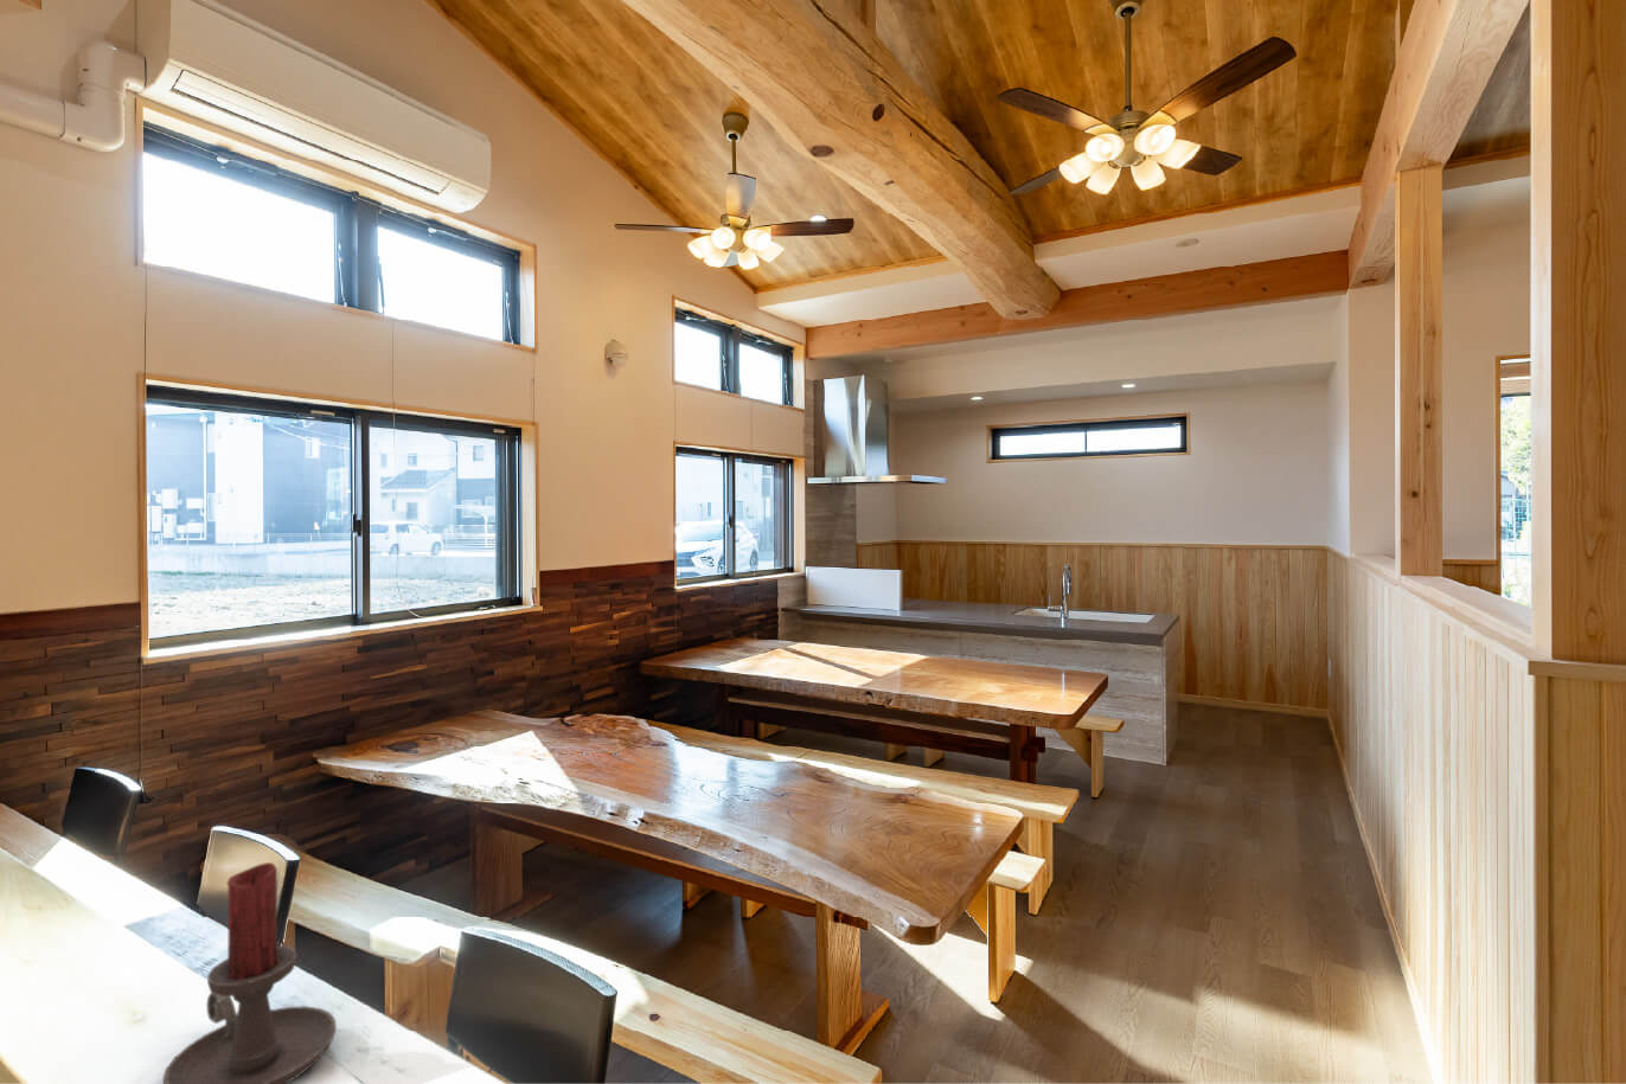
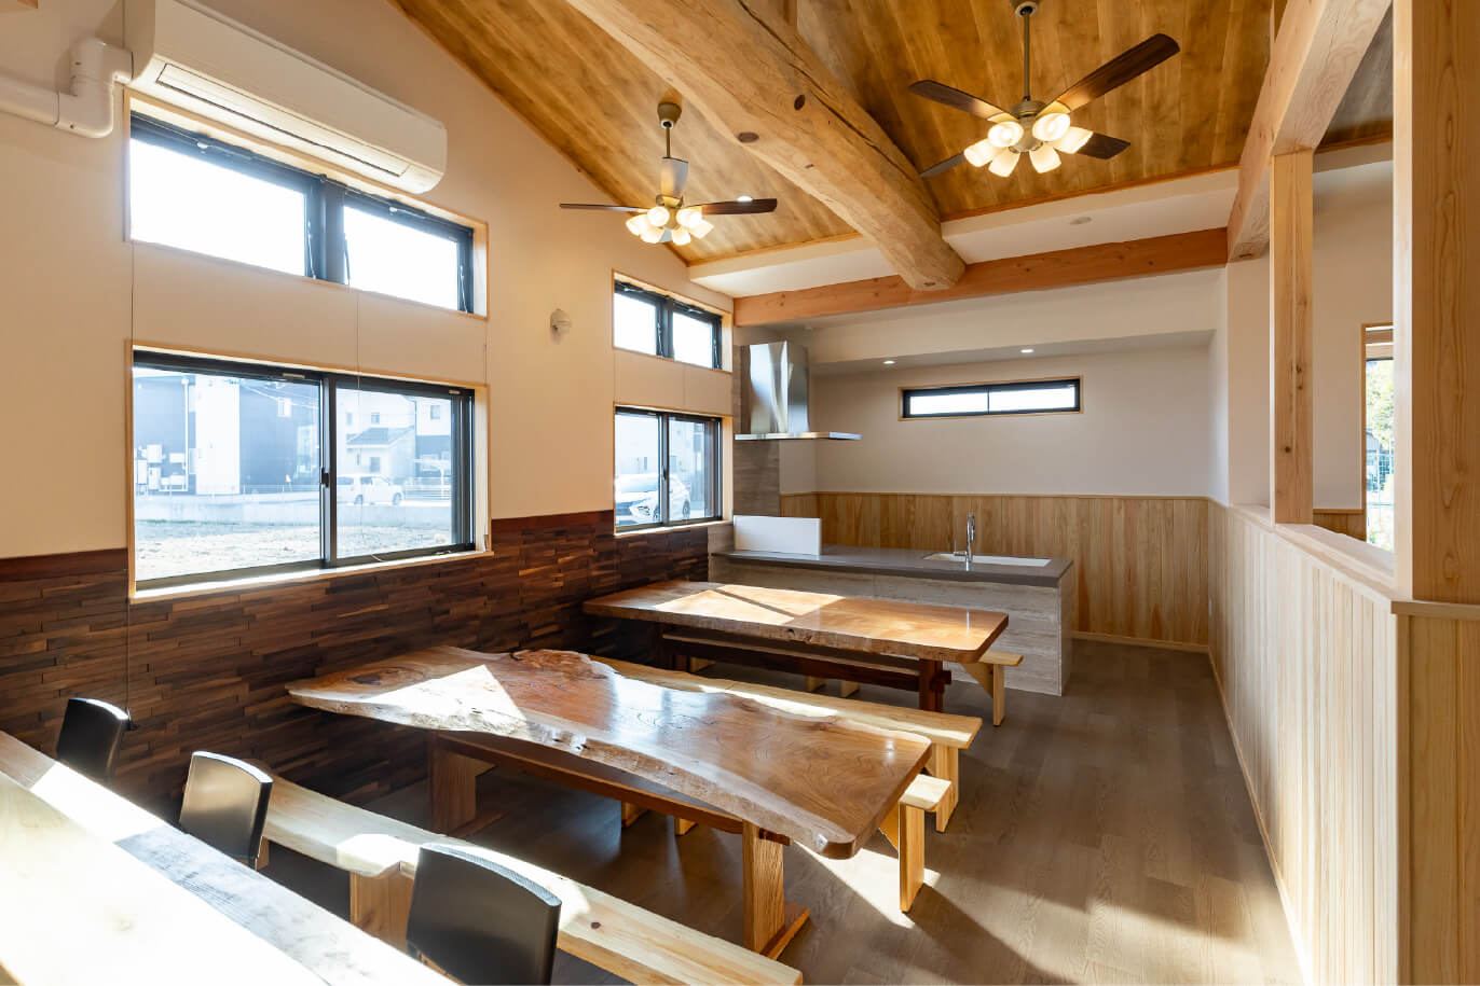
- candle holder [161,861,338,1084]
